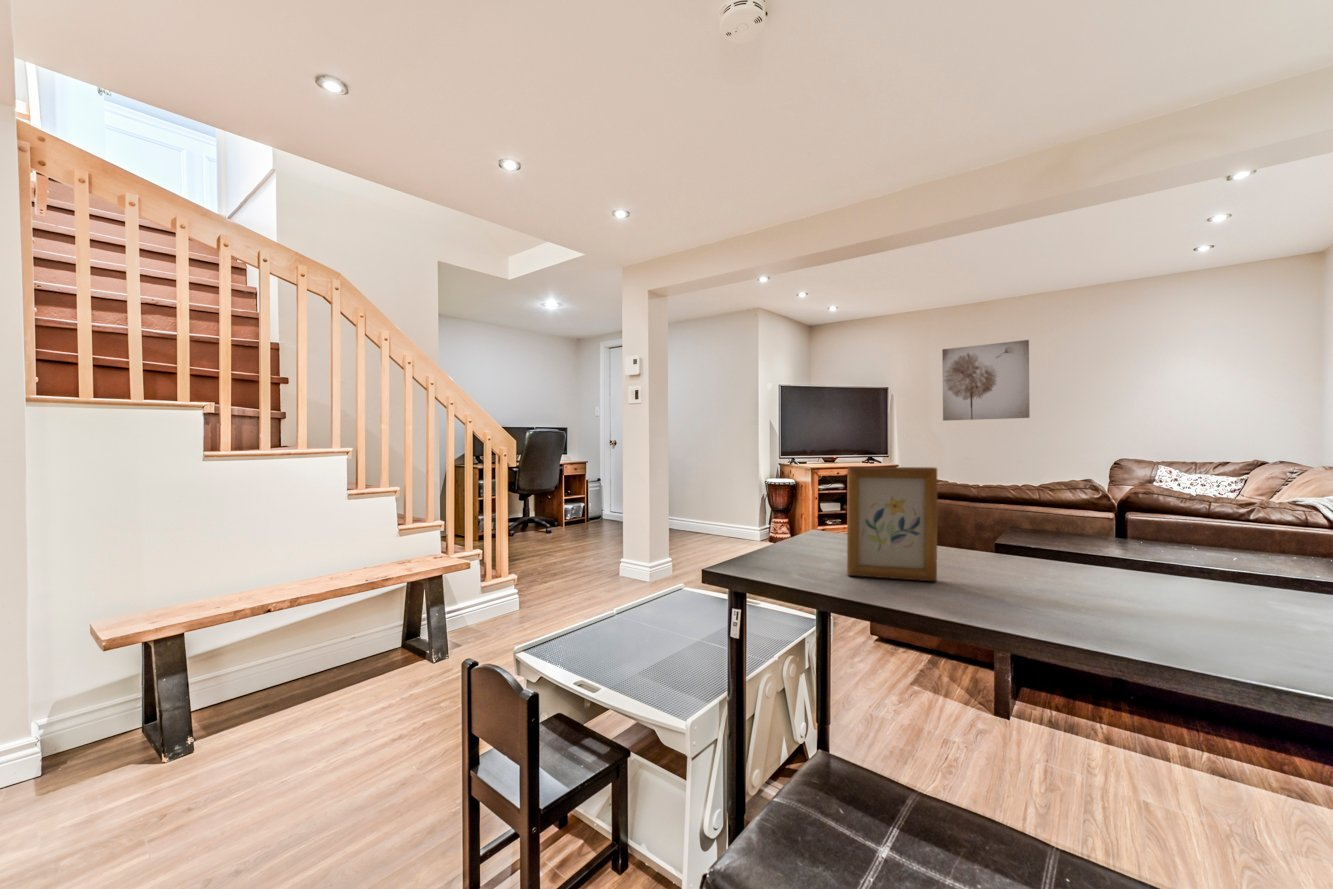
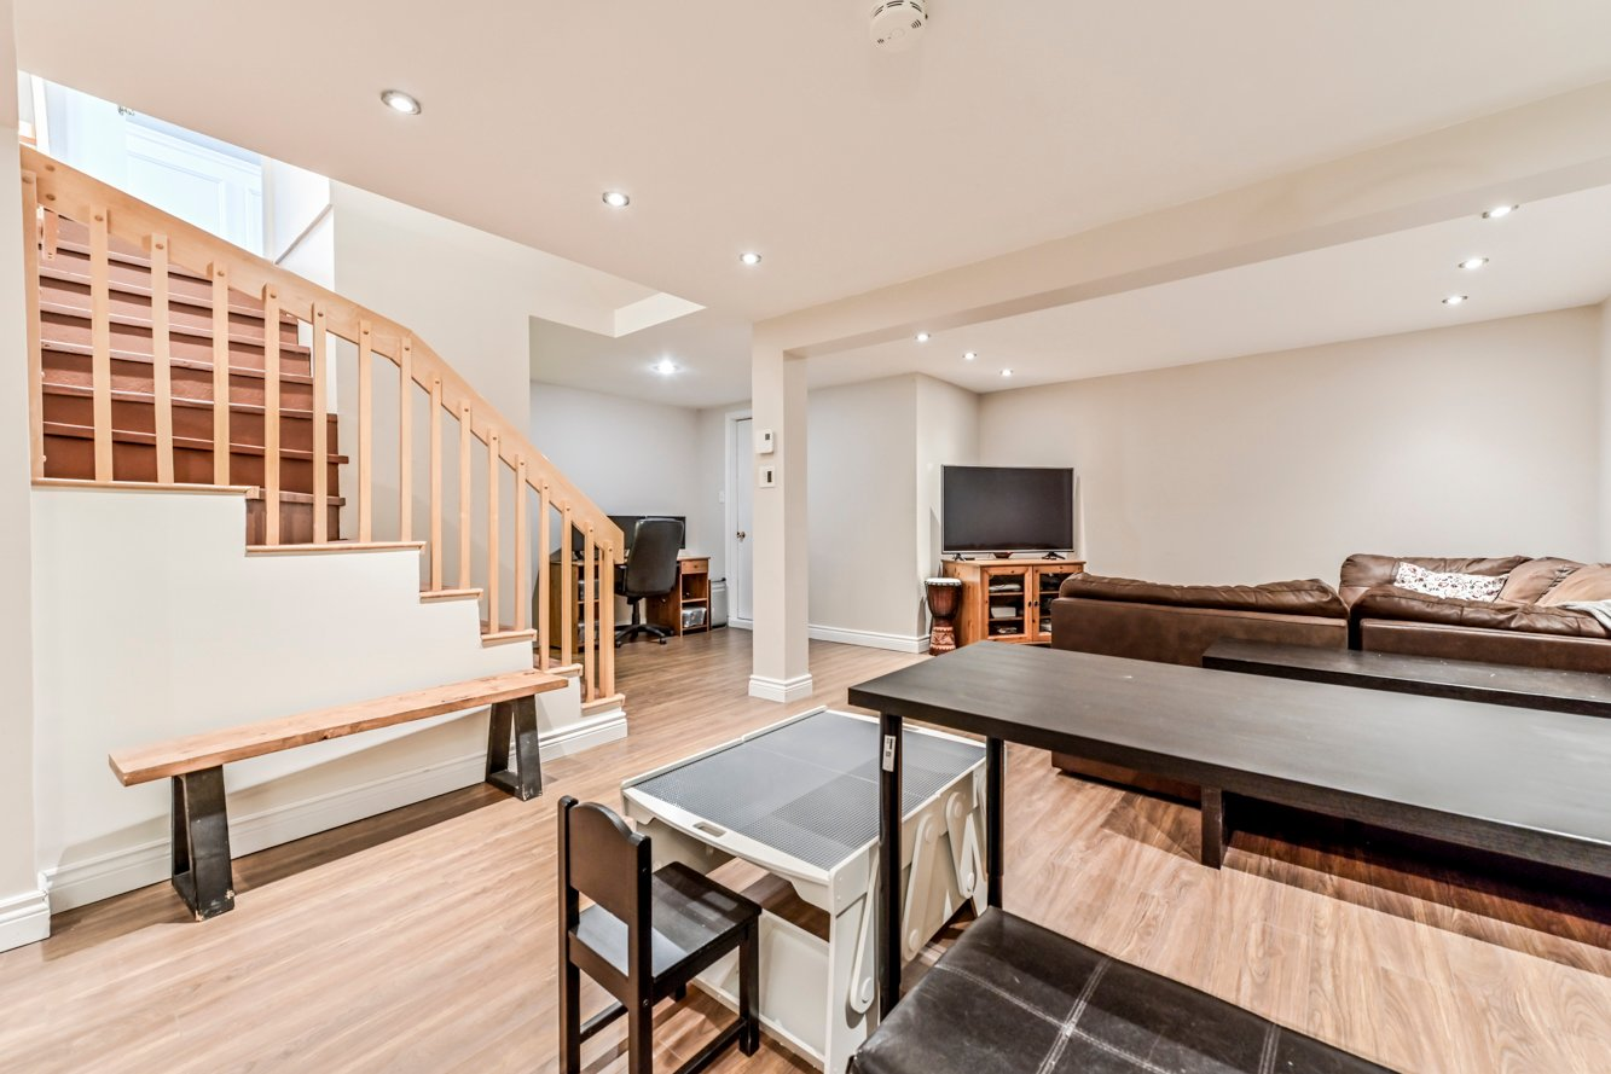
- picture frame [846,466,938,582]
- wall art [941,339,1031,422]
